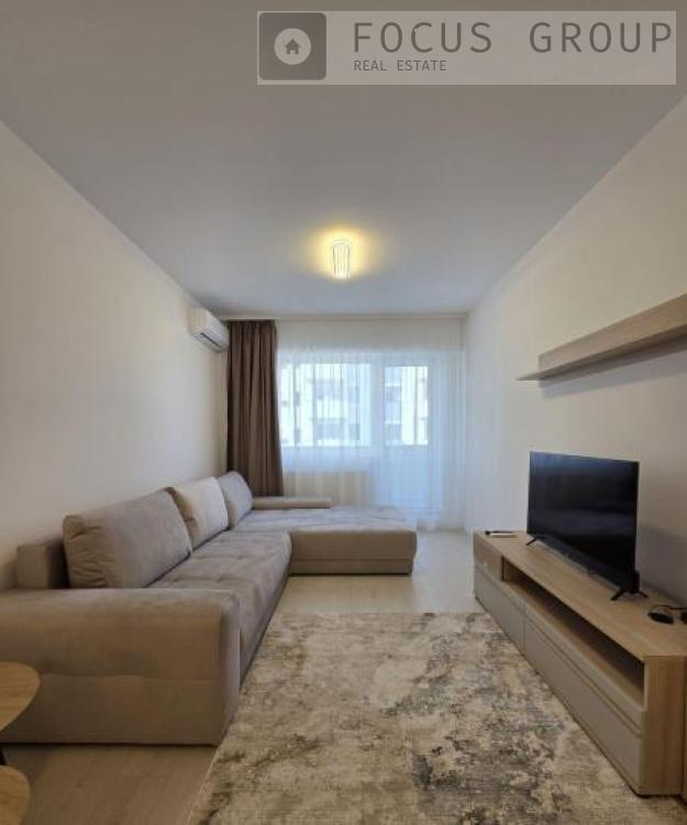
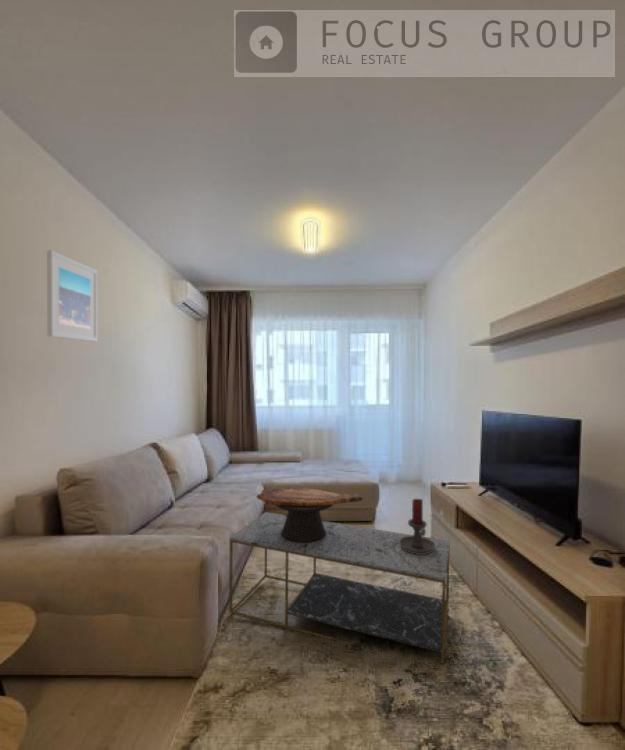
+ candle holder [399,498,435,554]
+ coffee table [228,511,451,666]
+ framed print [46,249,99,343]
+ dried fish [256,486,364,543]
